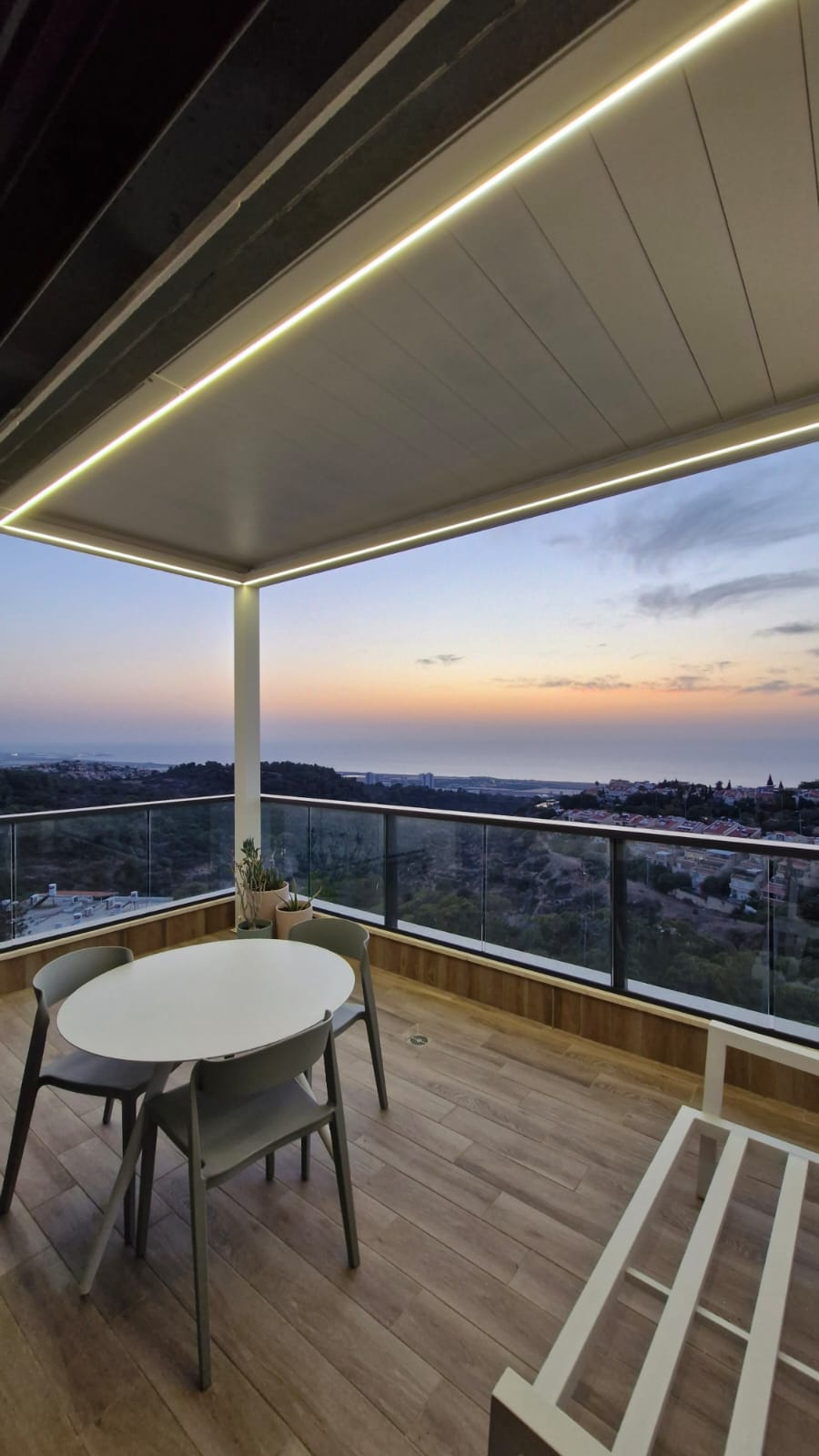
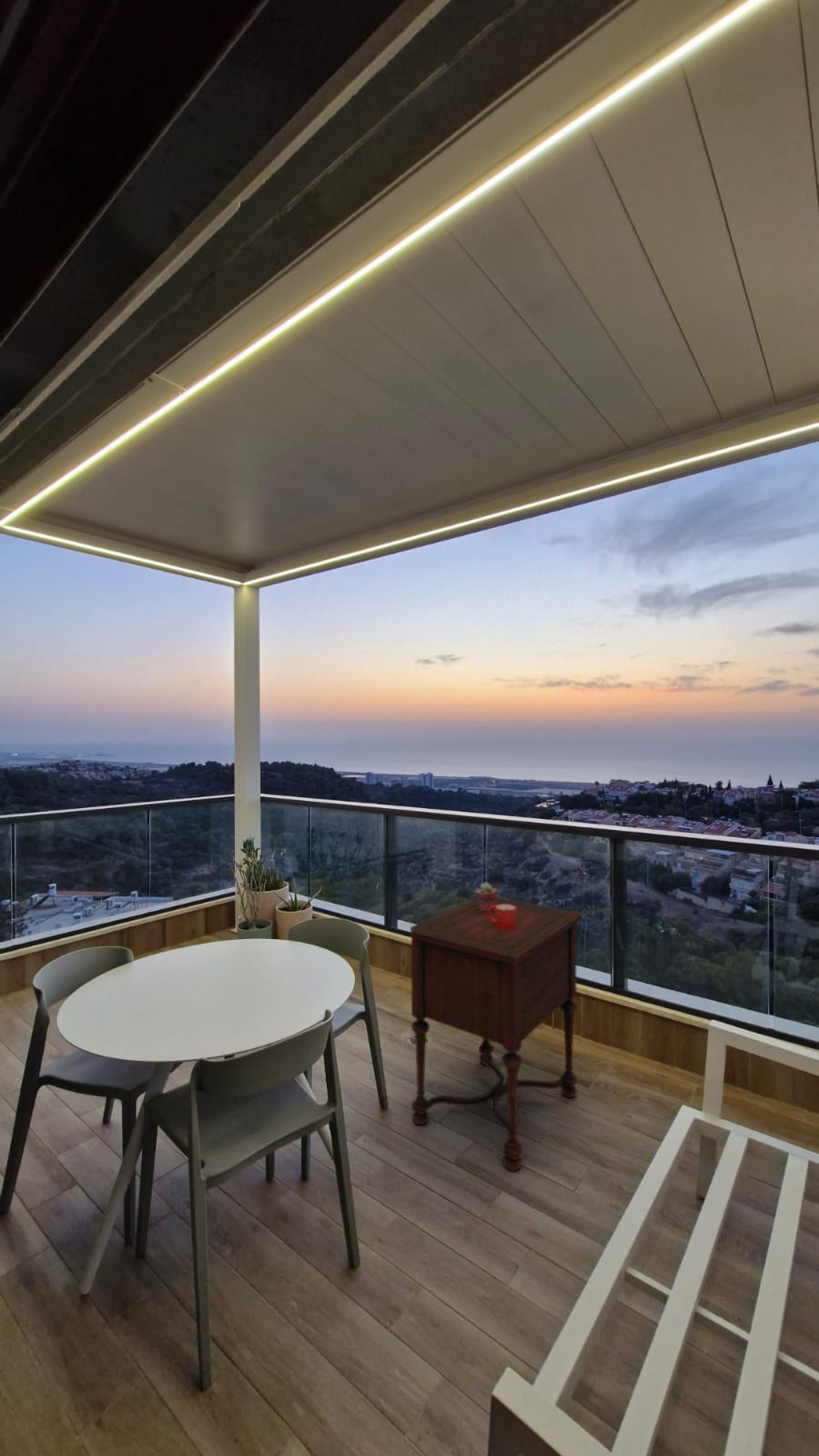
+ mug [487,905,516,930]
+ potted succulent [475,882,498,912]
+ side table [410,896,583,1172]
